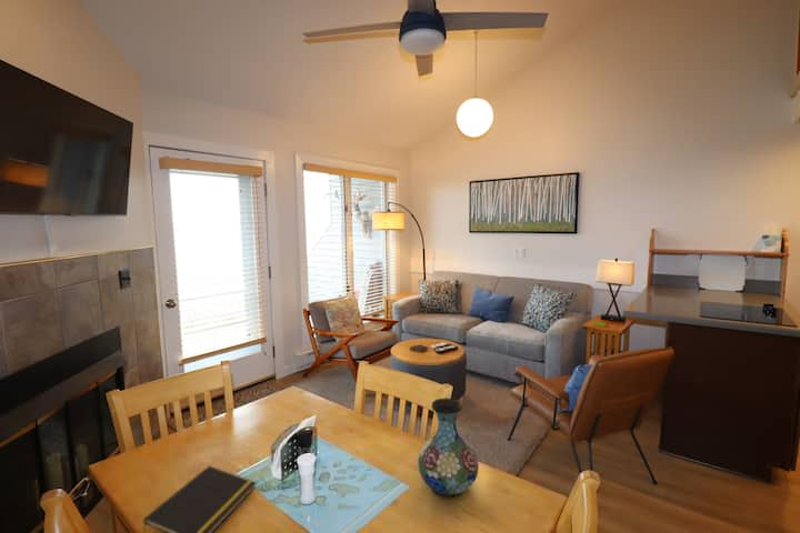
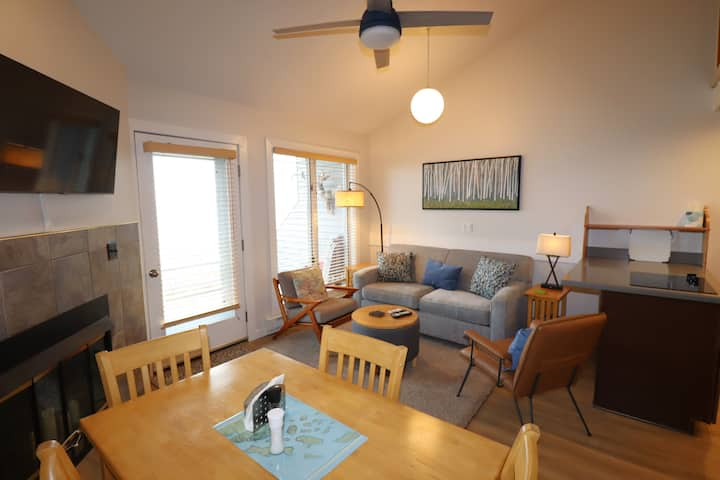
- notepad [142,465,257,533]
- vase [417,398,480,499]
